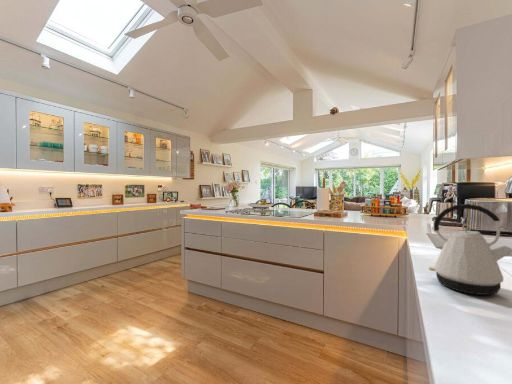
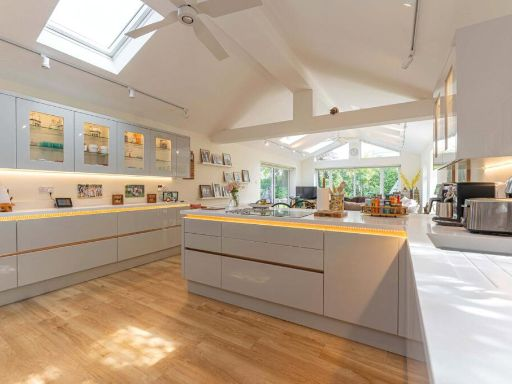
- kettle [428,203,512,296]
